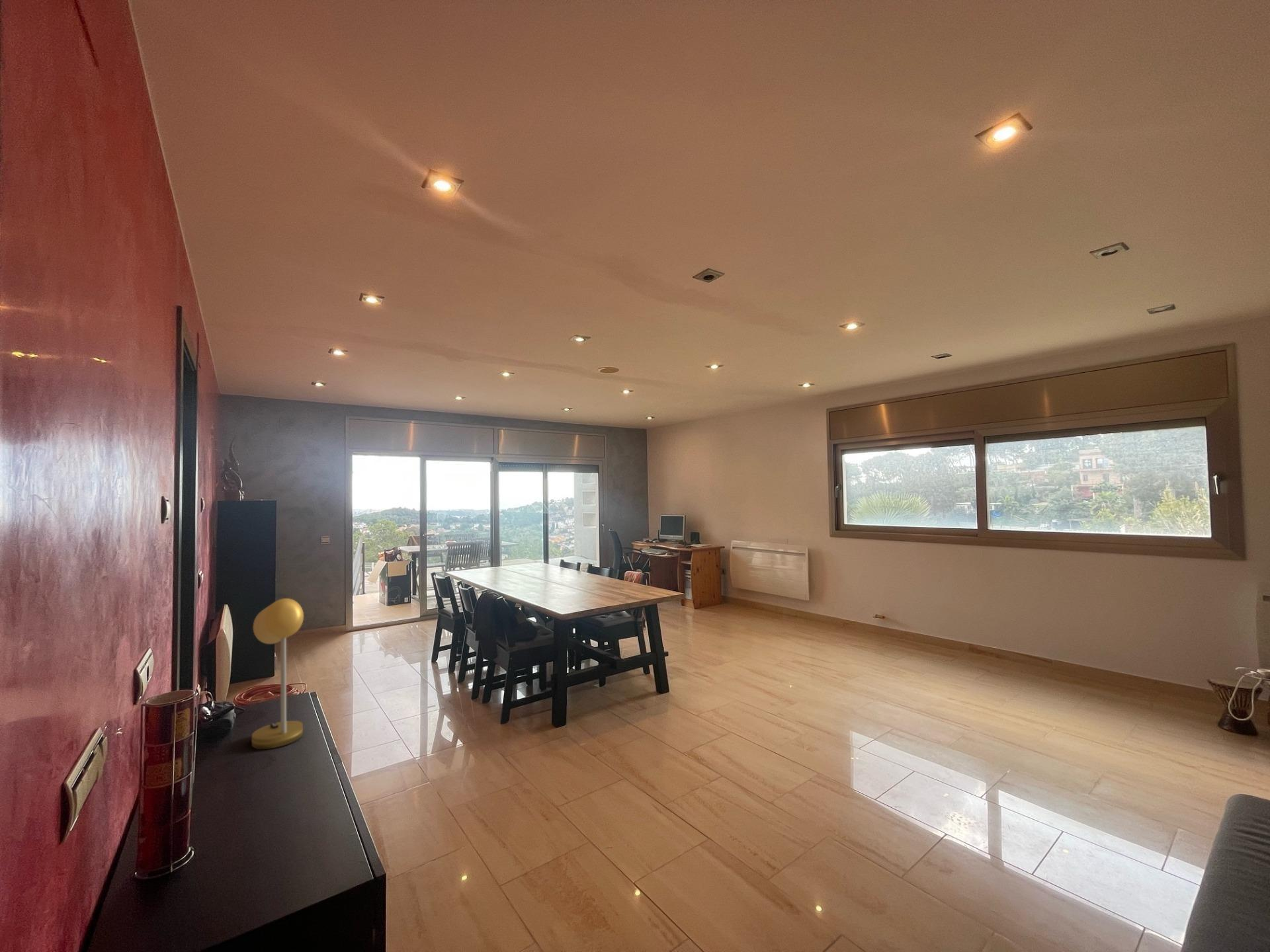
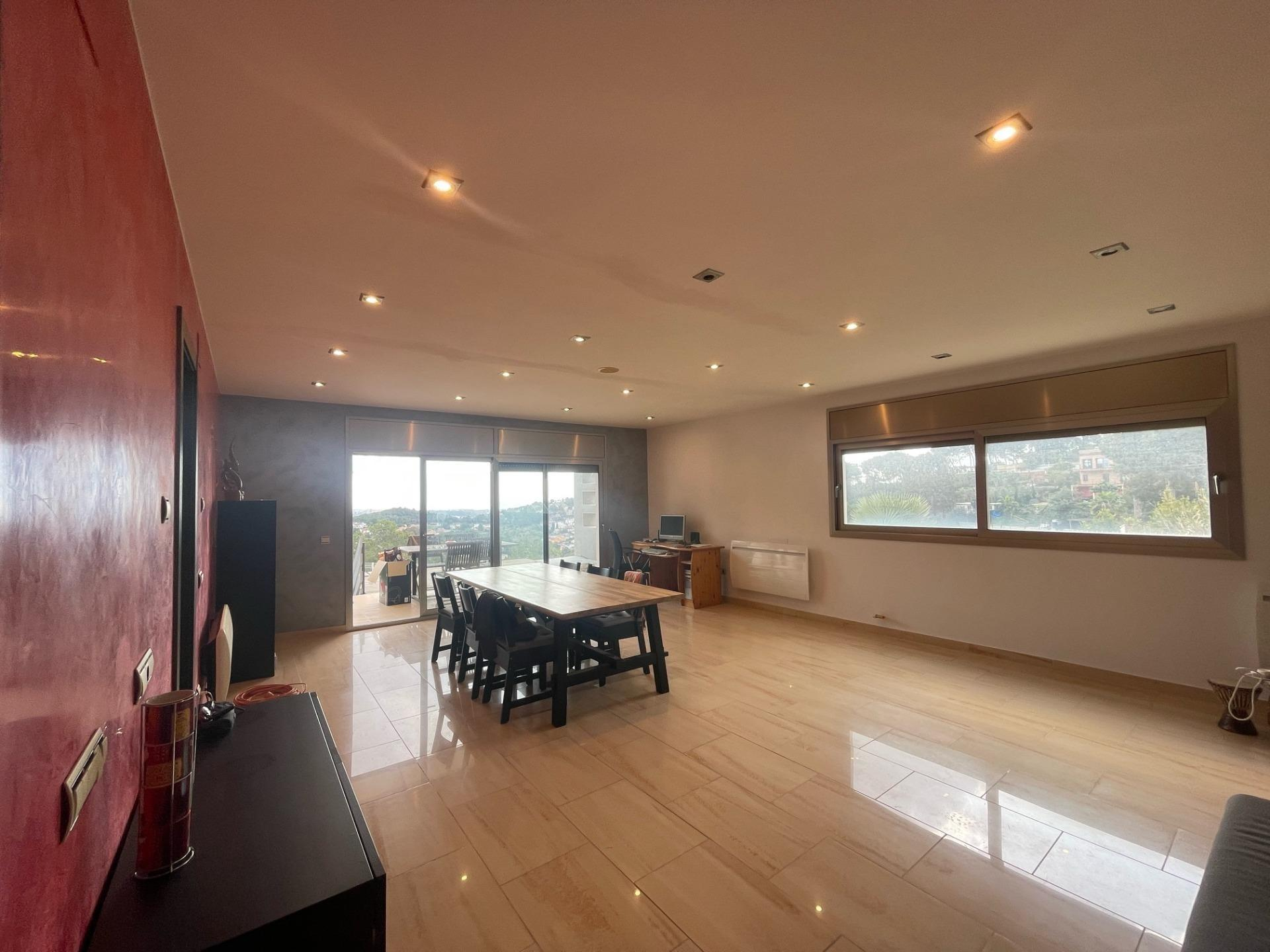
- desk lamp [251,598,304,750]
